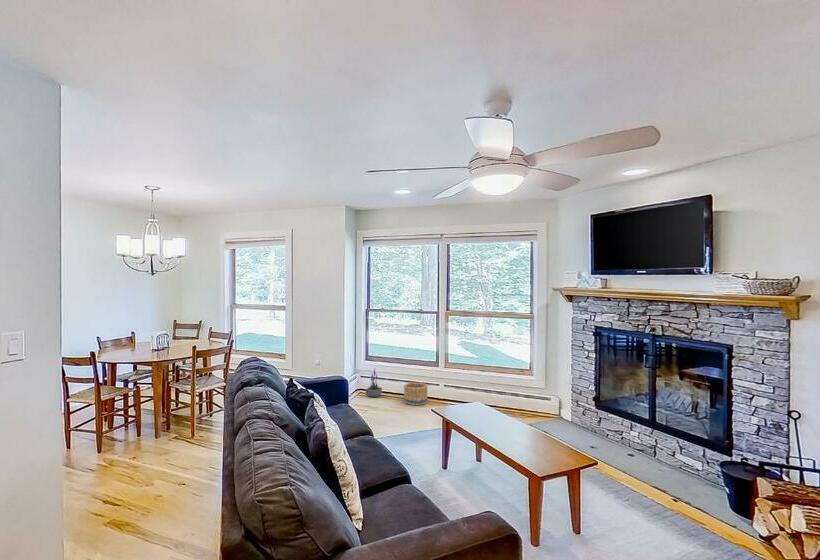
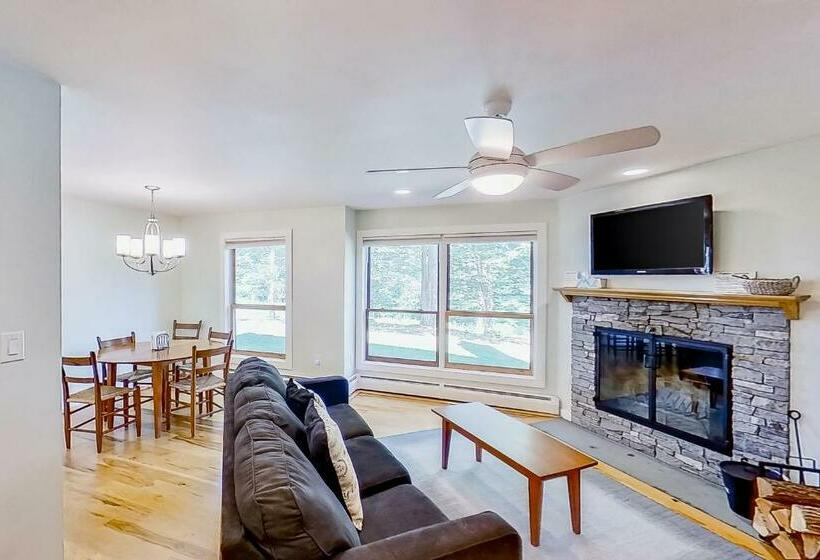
- potted plant [365,367,383,398]
- basket [403,381,429,406]
